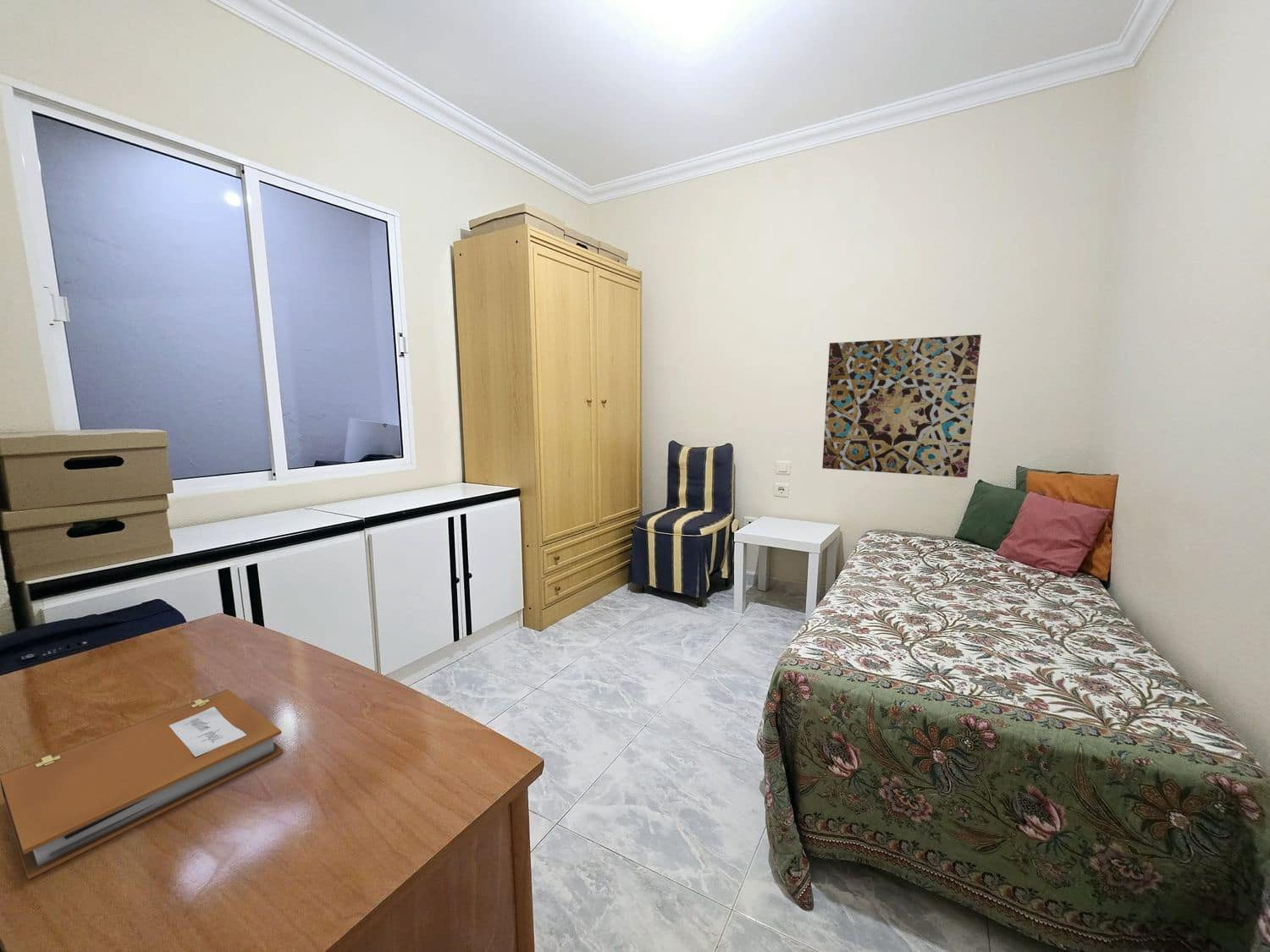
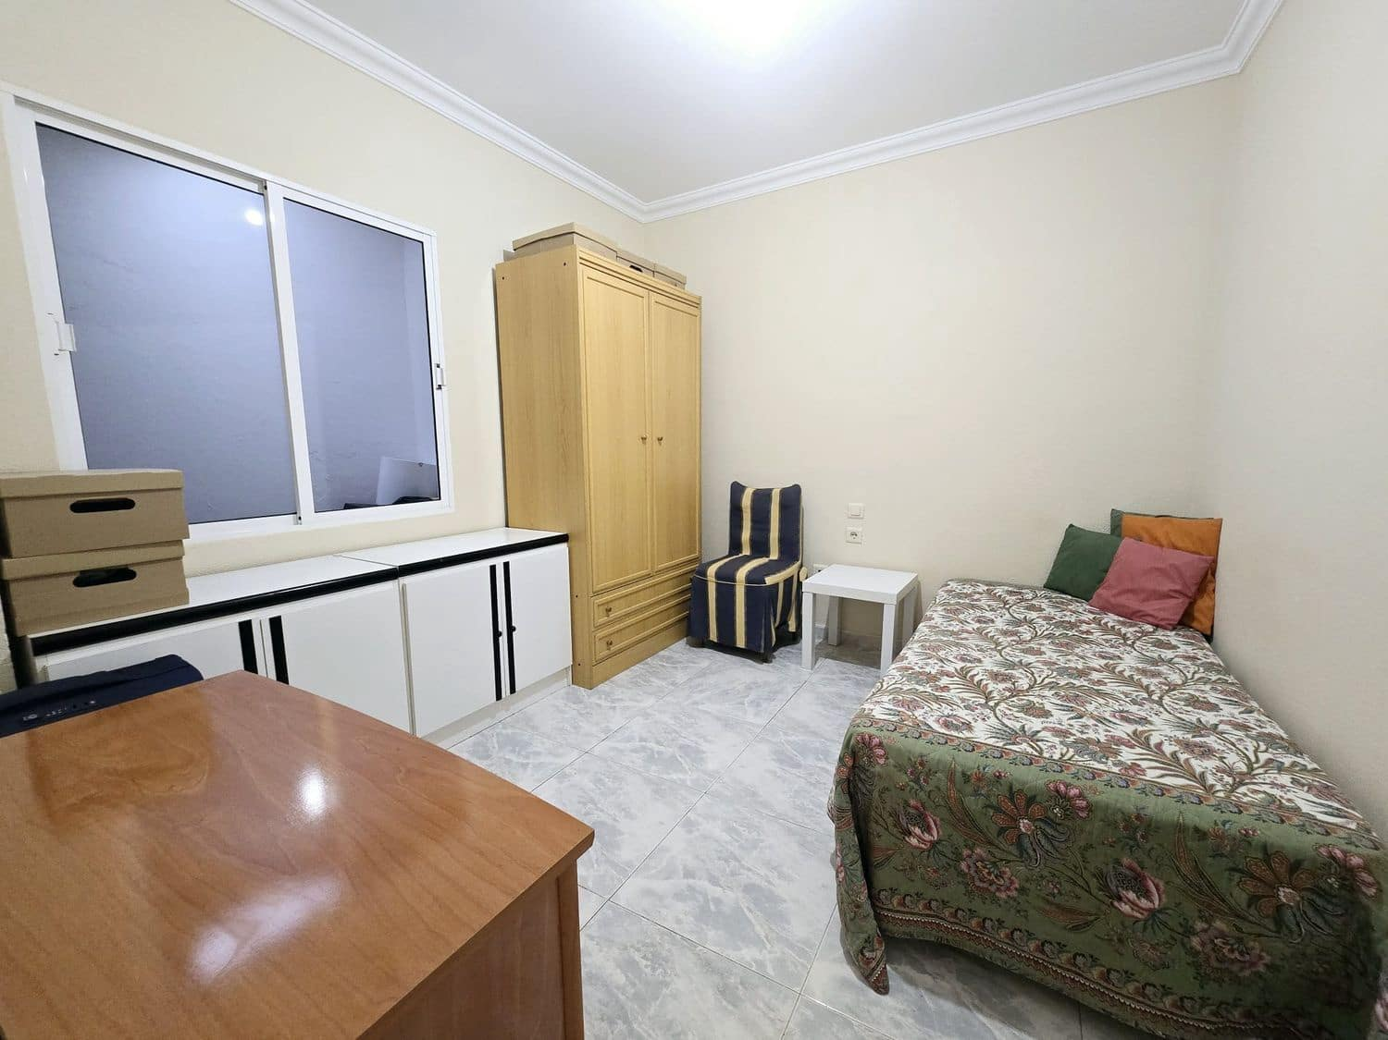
- wall art [821,333,982,478]
- notebook [0,689,284,881]
